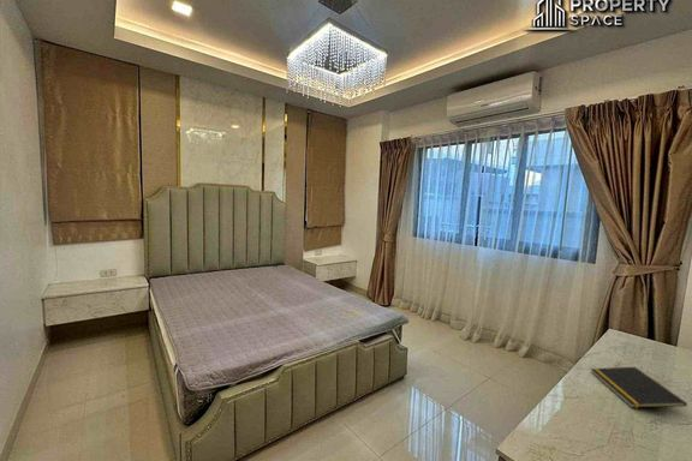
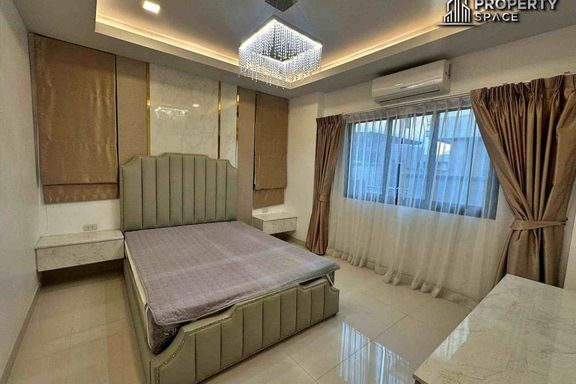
- notepad [590,366,688,409]
